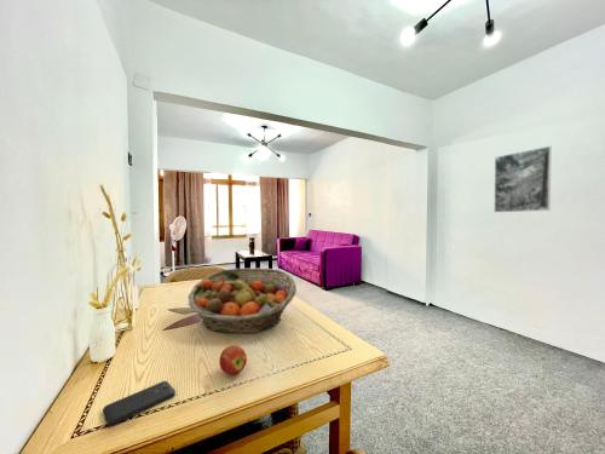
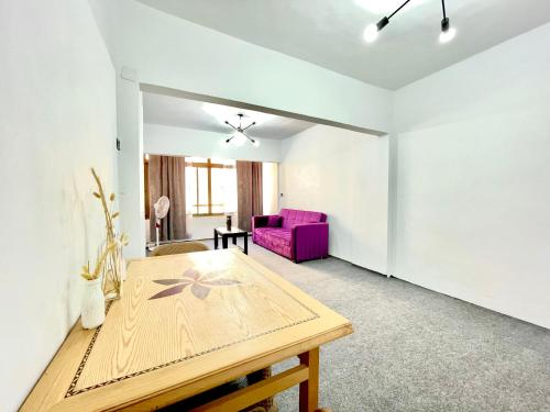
- smartphone [102,380,177,427]
- fruit basket [186,266,298,334]
- apple [218,344,248,377]
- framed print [492,145,553,213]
